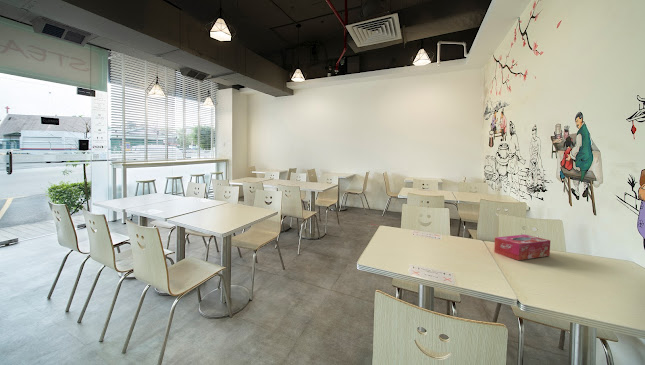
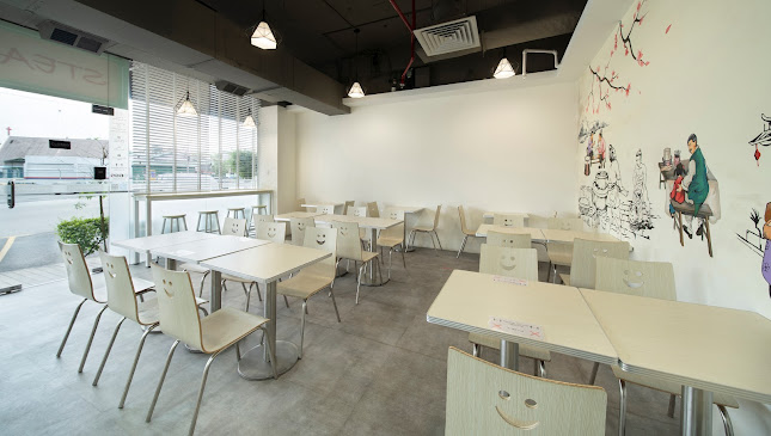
- tissue box [493,234,551,261]
